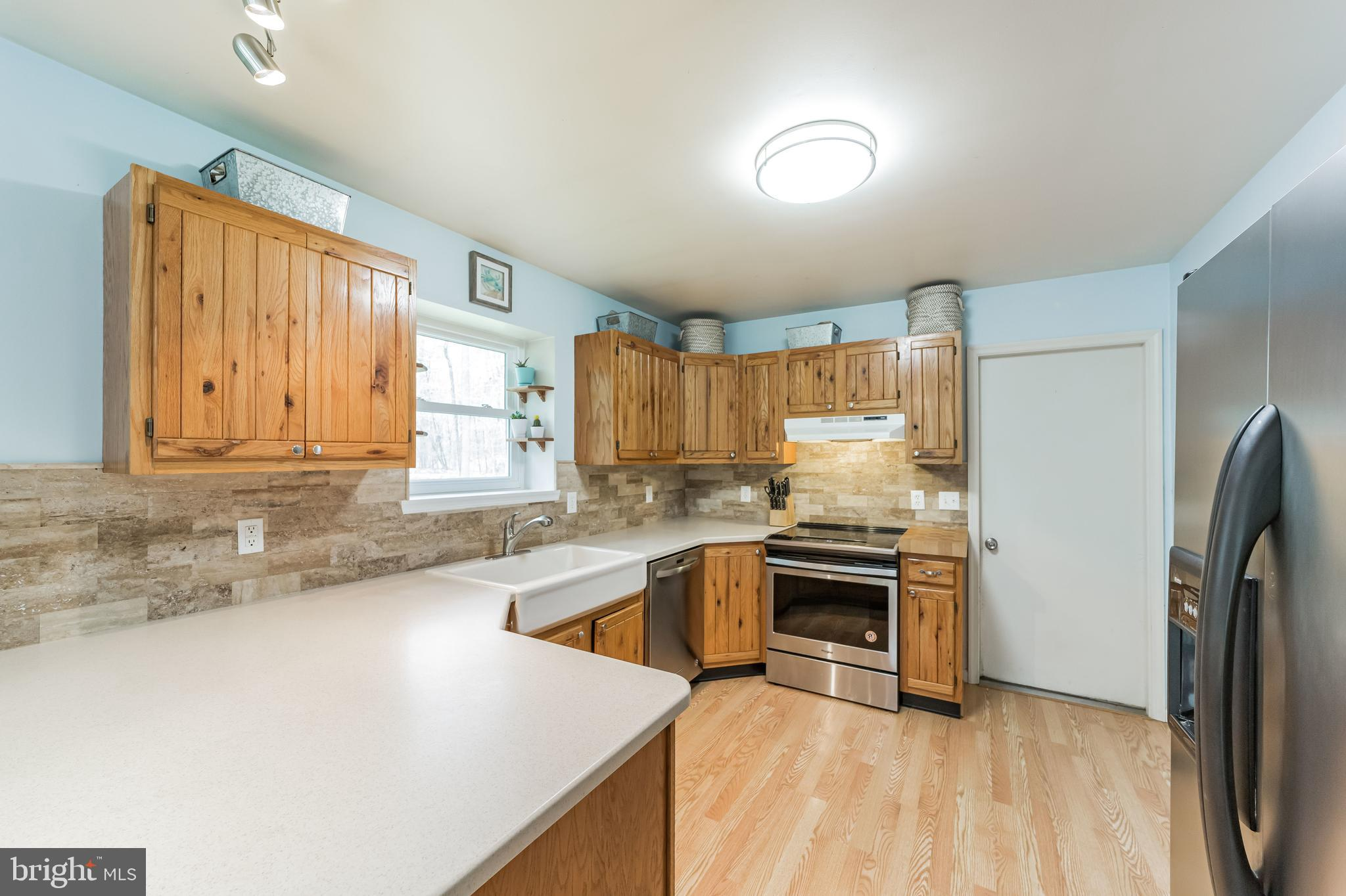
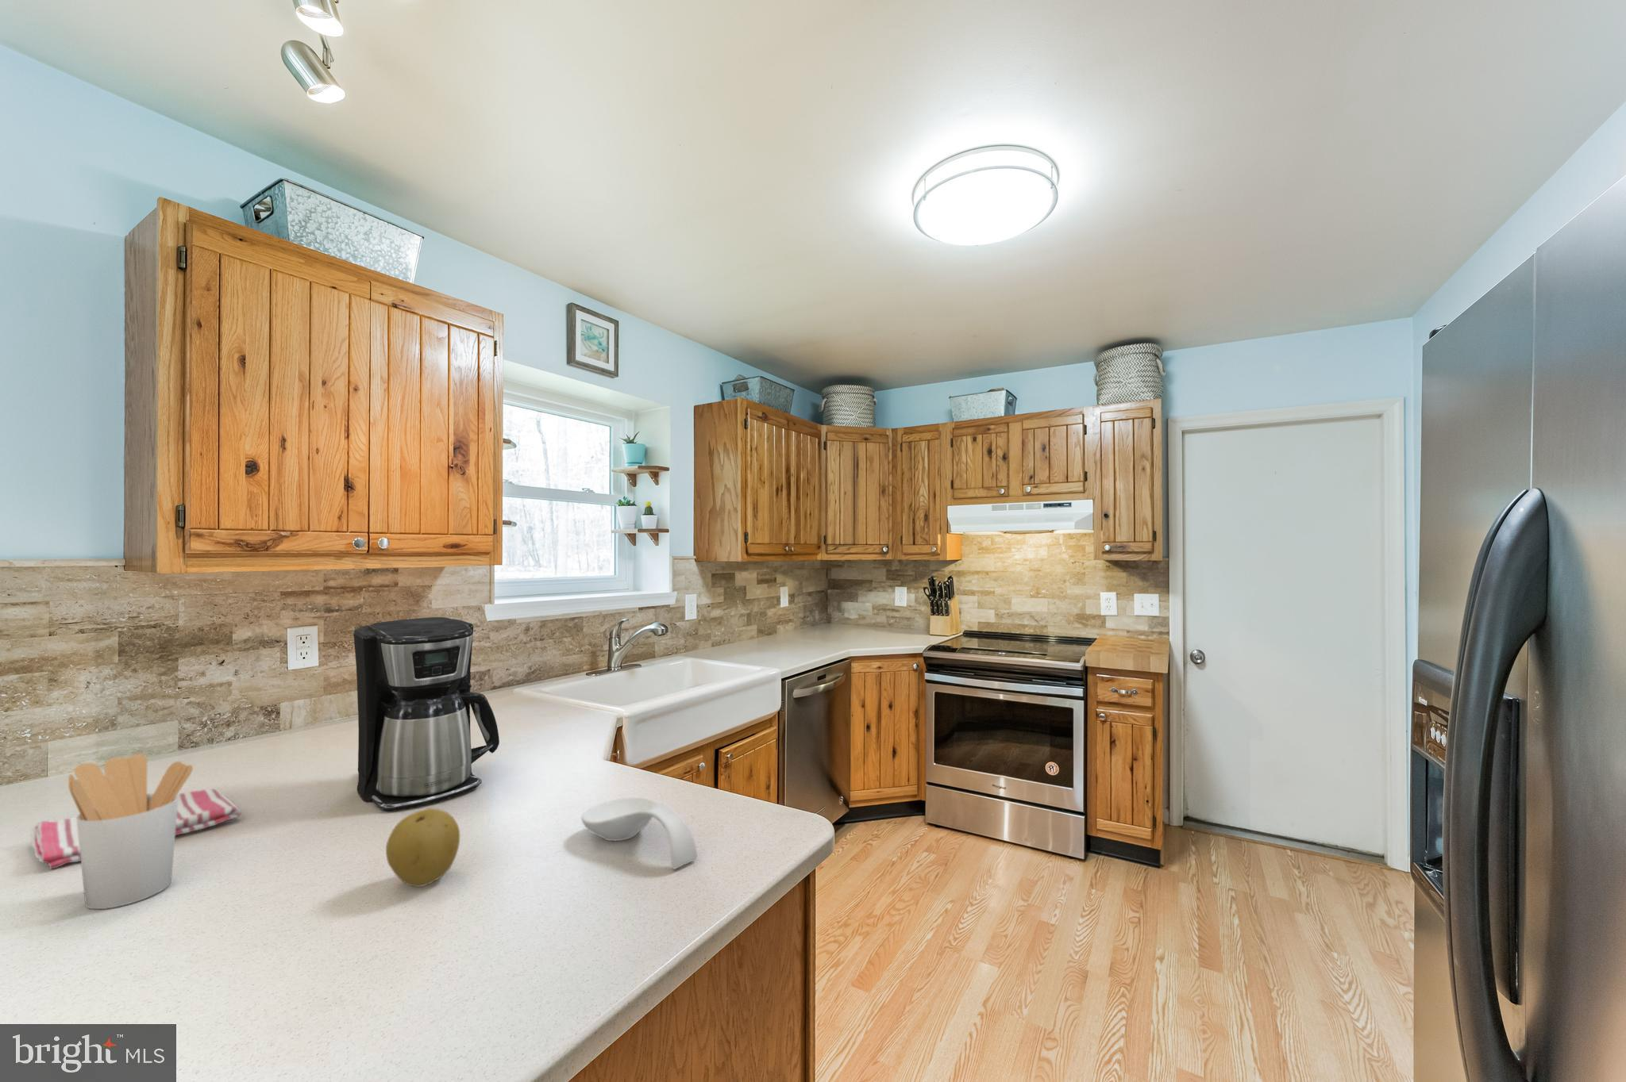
+ fruit [385,808,460,888]
+ utensil holder [68,752,193,909]
+ spoon rest [580,797,698,871]
+ coffee maker [353,616,500,813]
+ dish towel [29,789,242,871]
